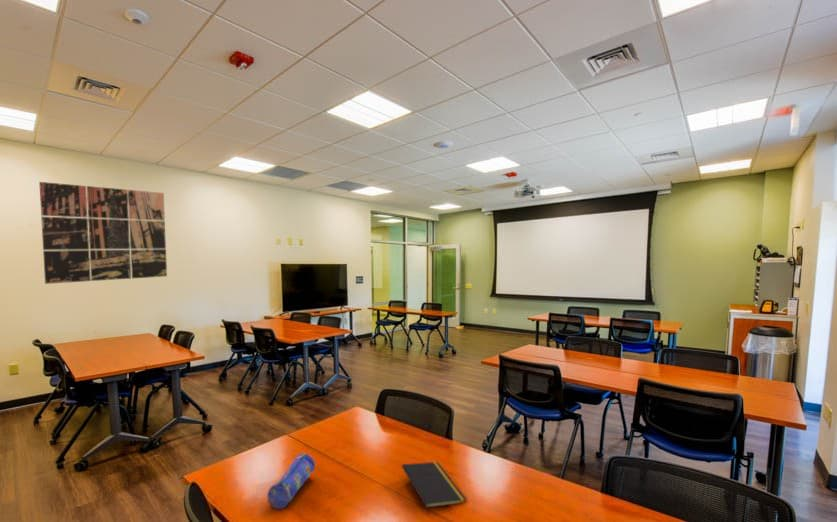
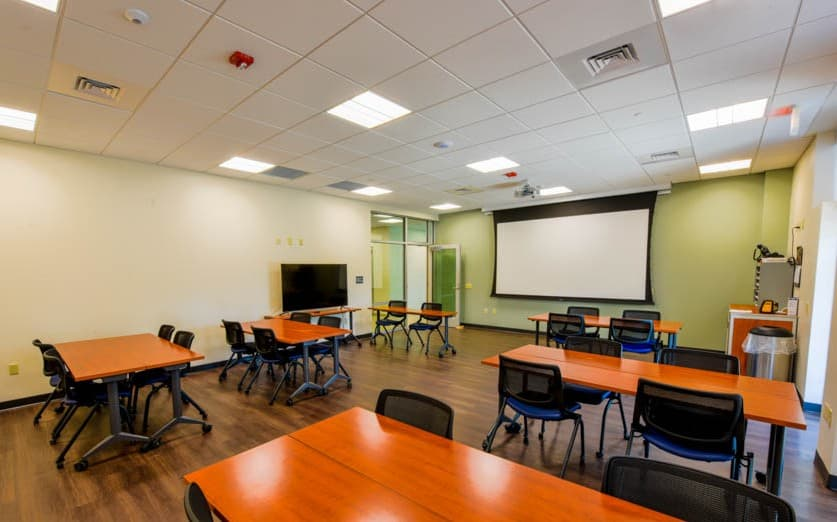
- wall art [38,181,168,285]
- pencil case [267,452,316,510]
- notepad [401,461,468,516]
